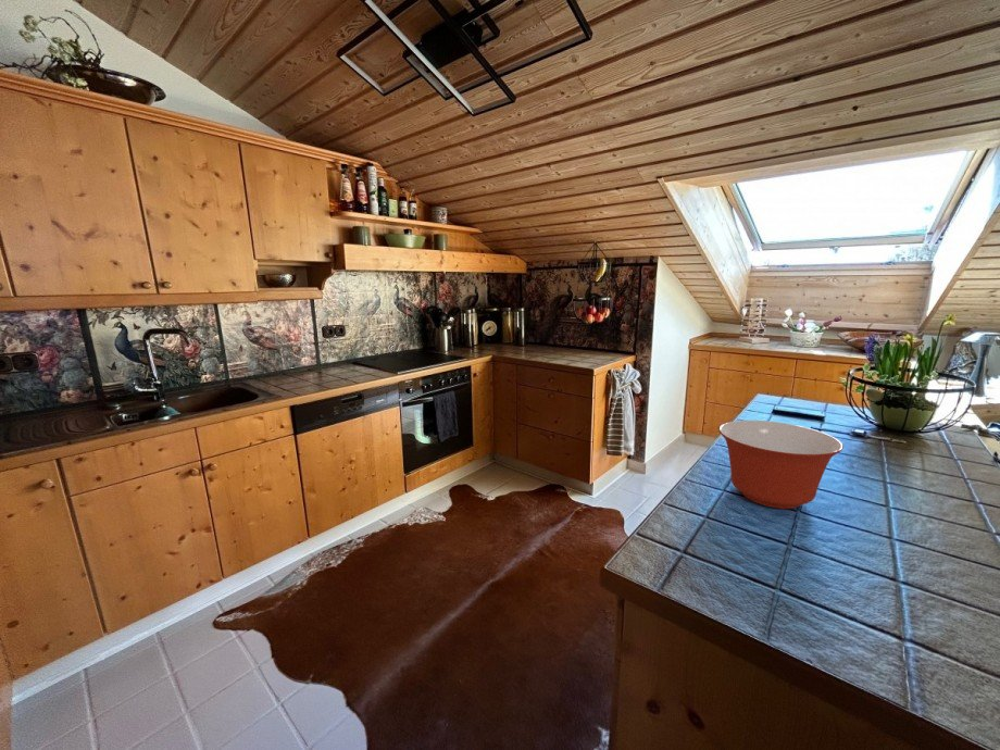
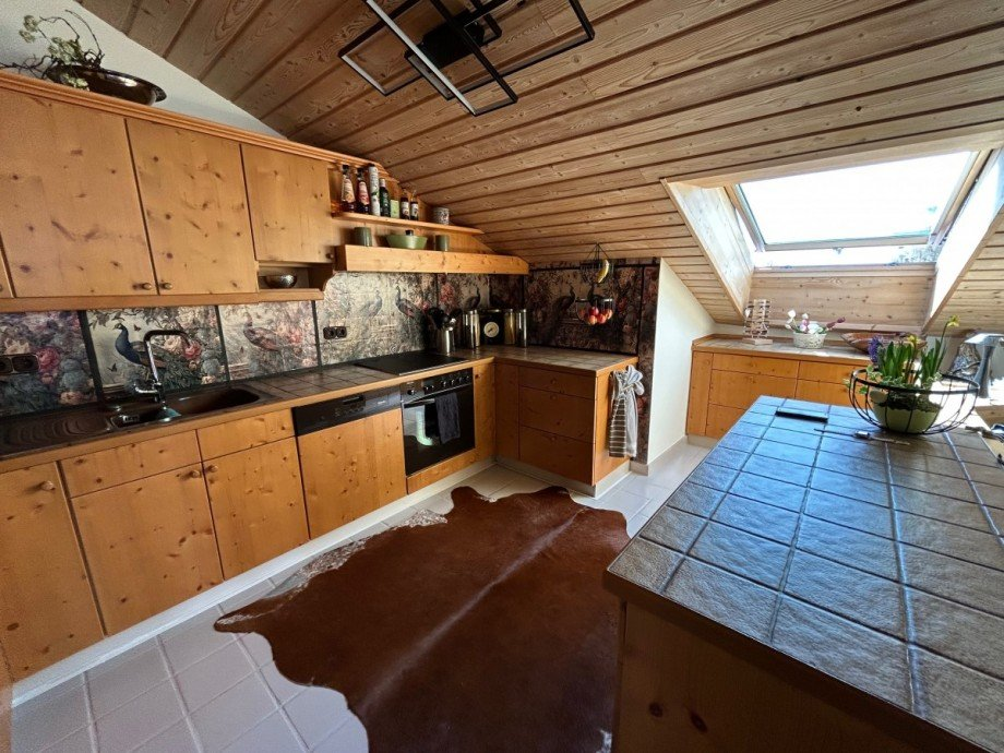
- mixing bowl [717,420,845,510]
